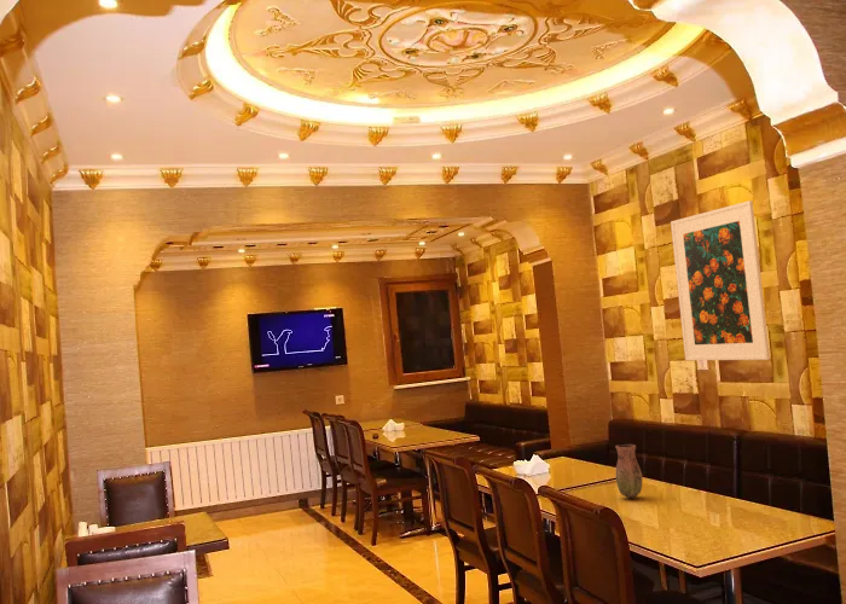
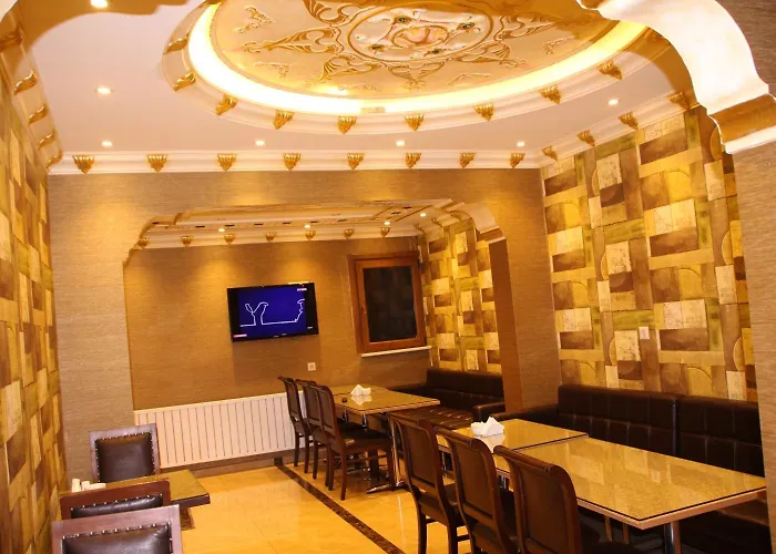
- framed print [670,199,771,361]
- vase [614,443,643,499]
